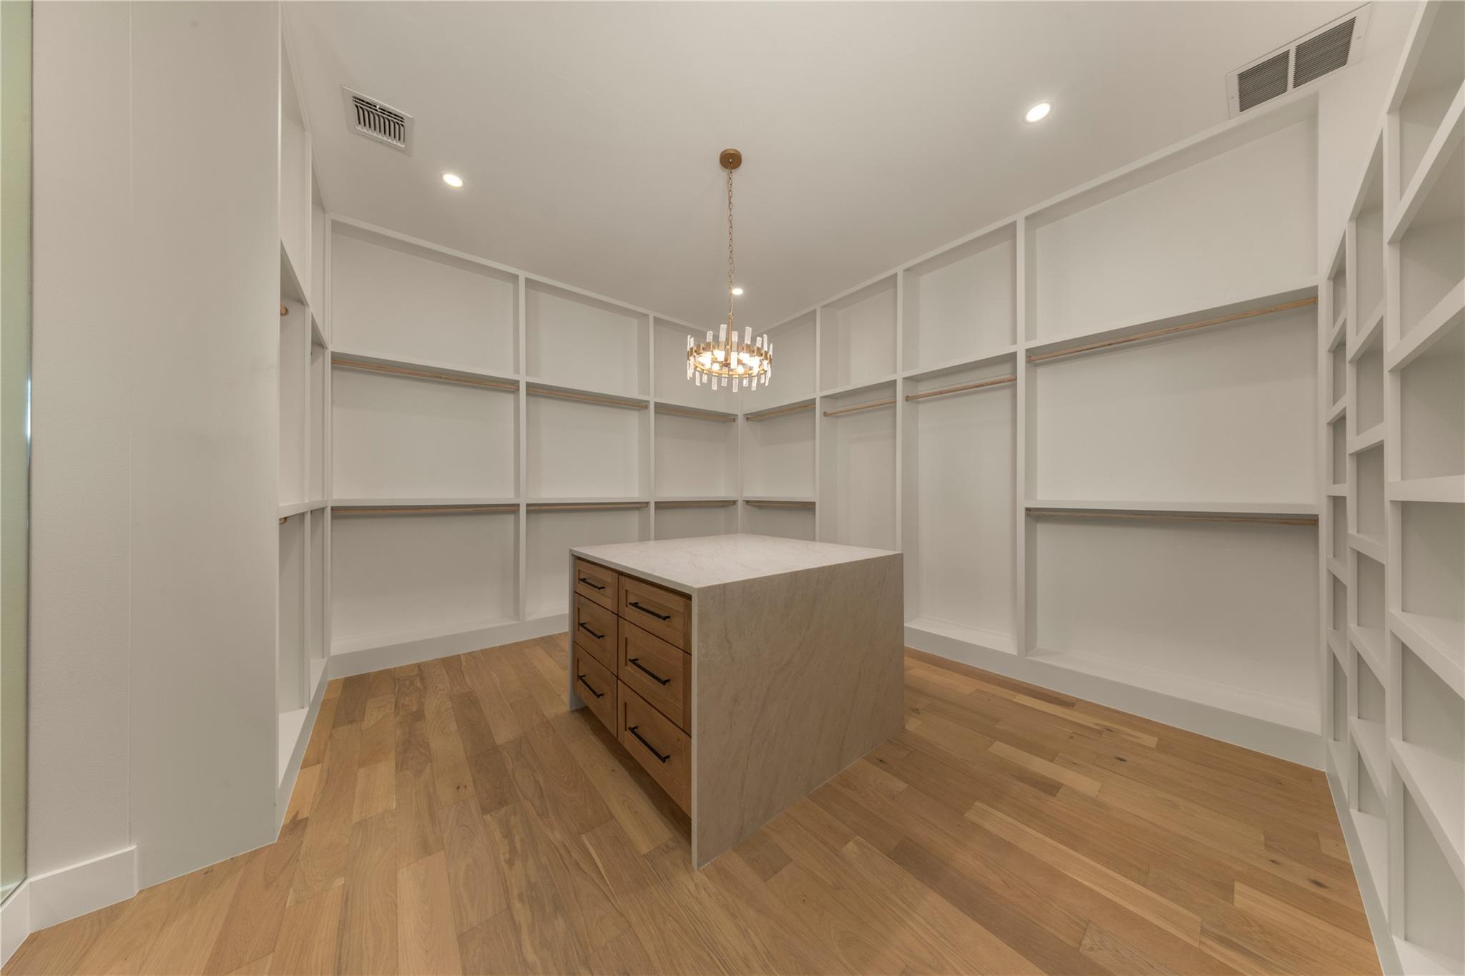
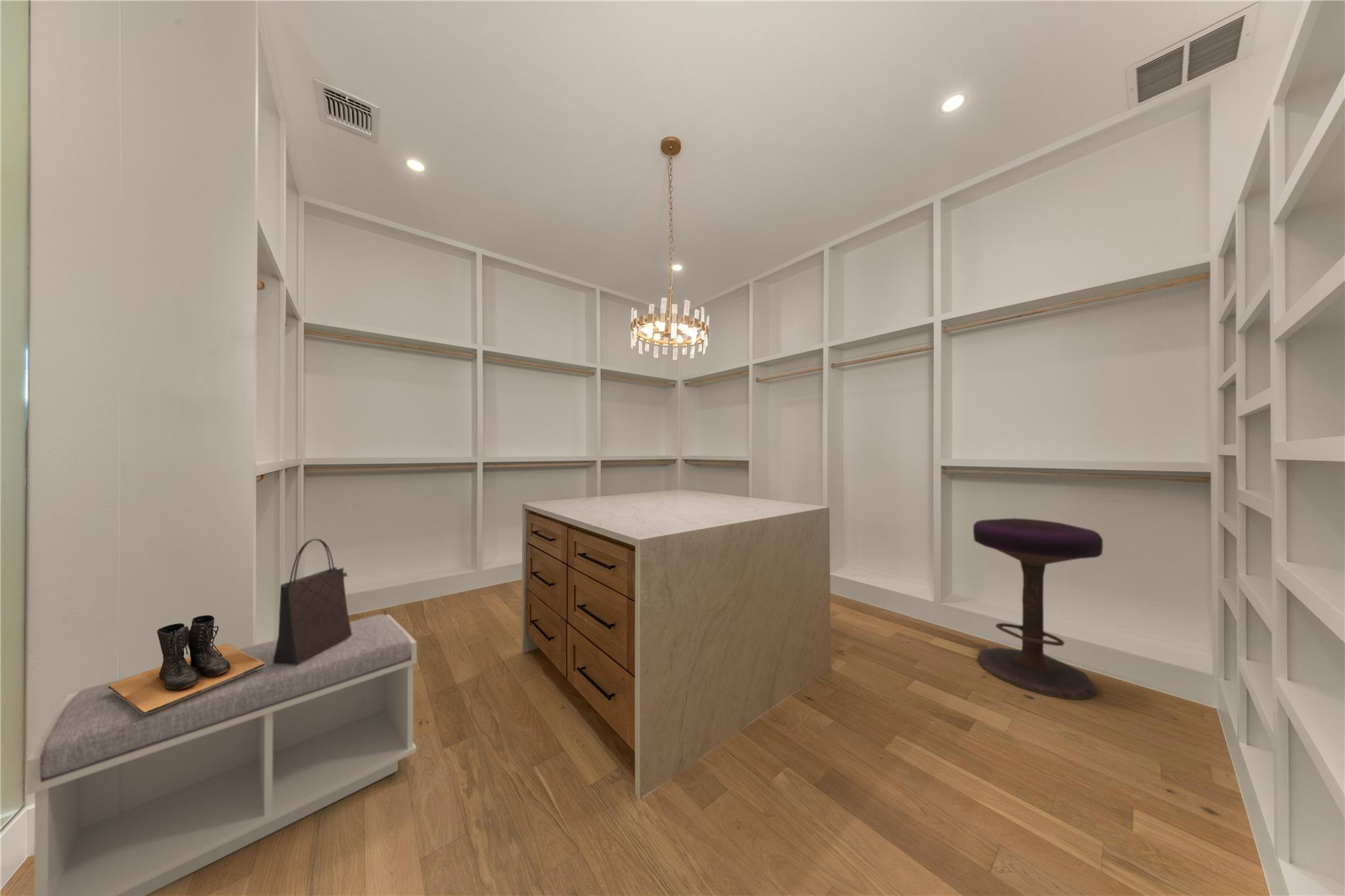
+ handbag [273,538,352,664]
+ boots [108,614,265,714]
+ bench [26,614,418,896]
+ stool [973,517,1103,700]
